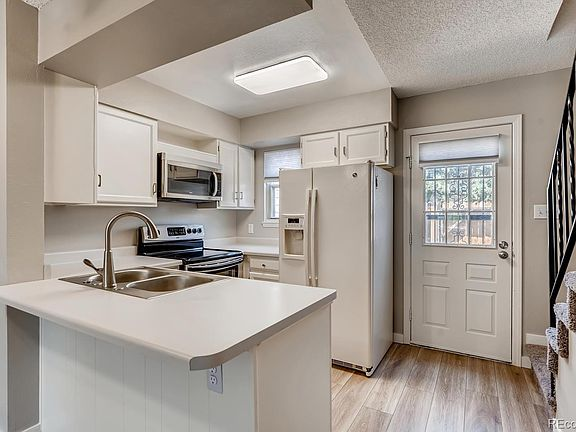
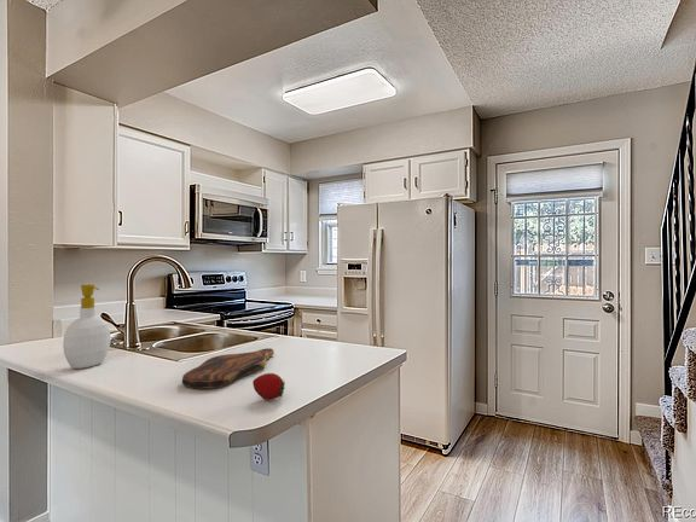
+ soap bottle [62,283,111,370]
+ fruit [251,372,286,401]
+ cutting board [181,347,276,390]
